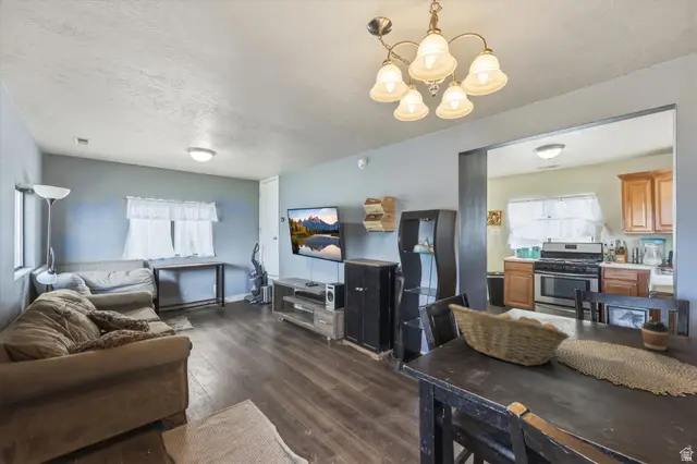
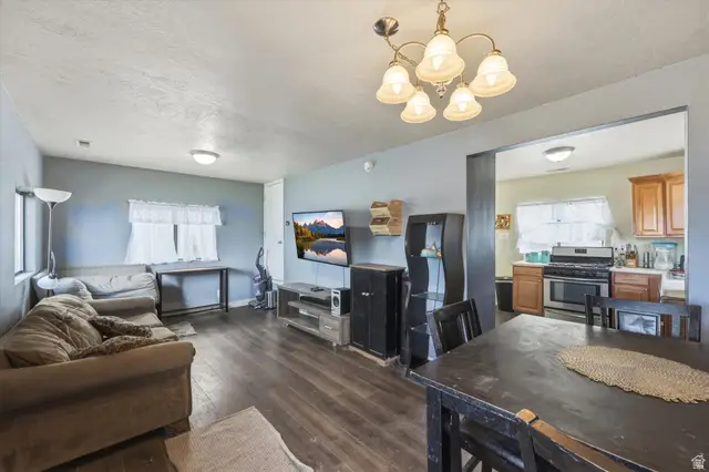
- coffee cup [640,320,671,352]
- fruit basket [448,303,571,367]
